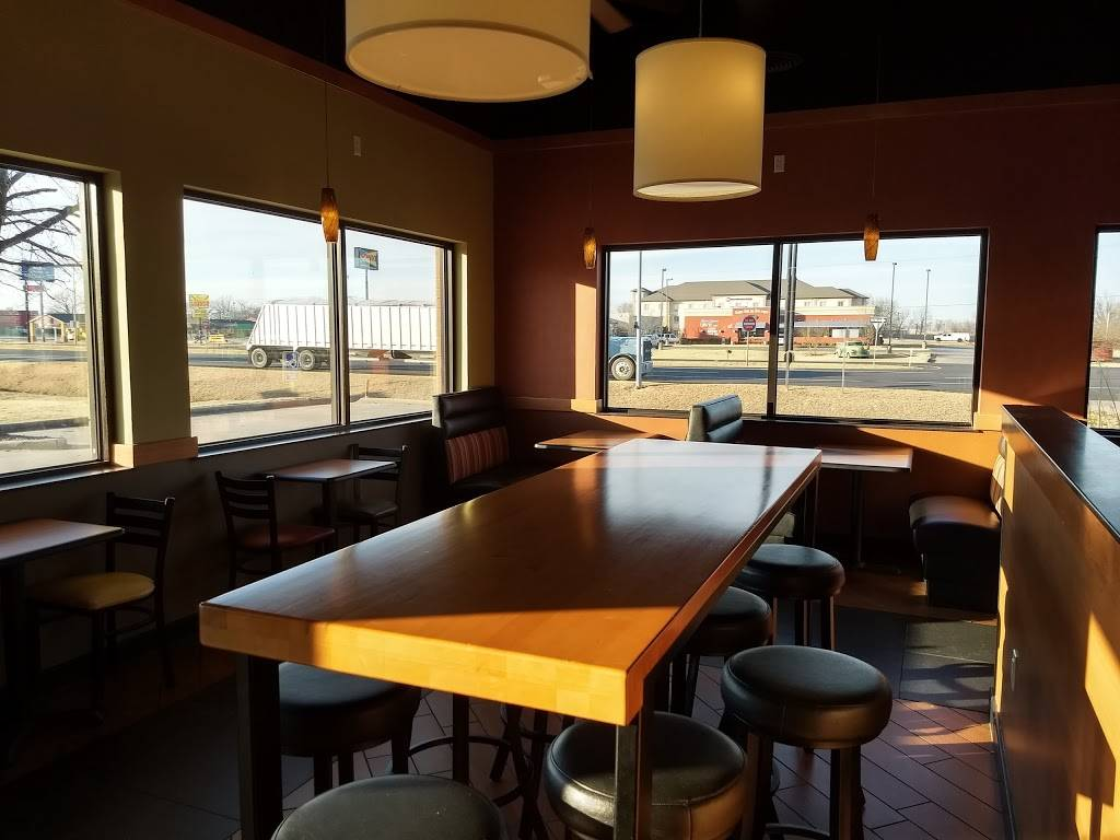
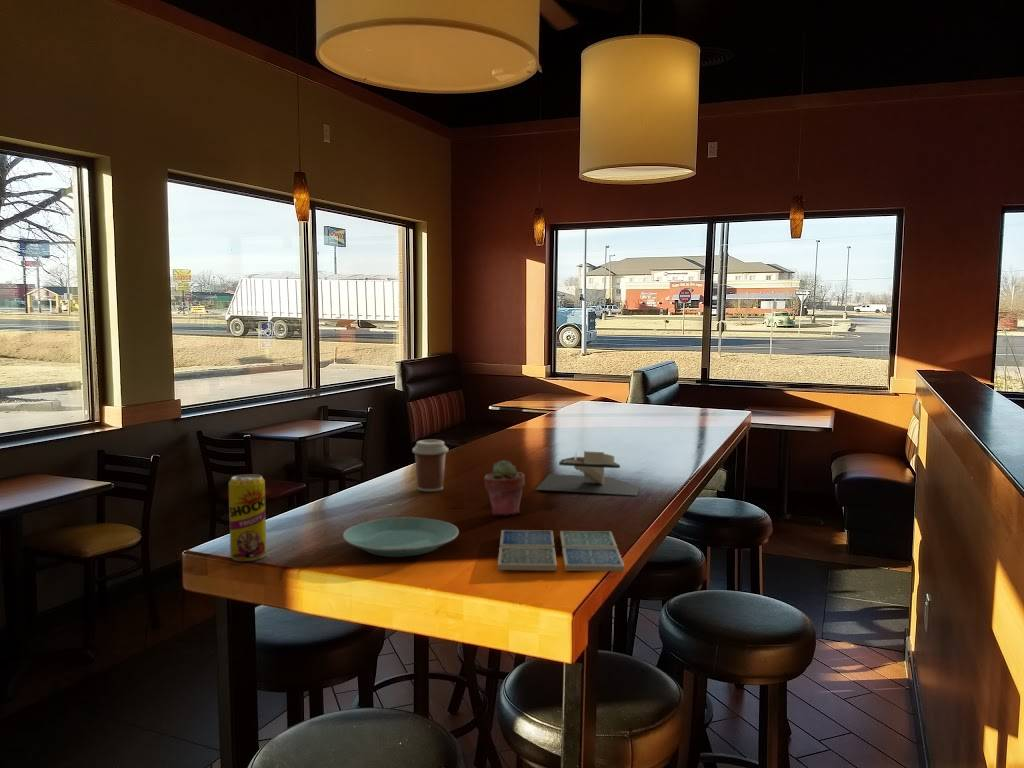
+ drink coaster [497,529,625,572]
+ beverage can [228,473,267,562]
+ coffee cup [411,439,449,493]
+ napkin holder [534,450,641,496]
+ potted succulent [483,459,526,517]
+ plate [342,516,460,558]
